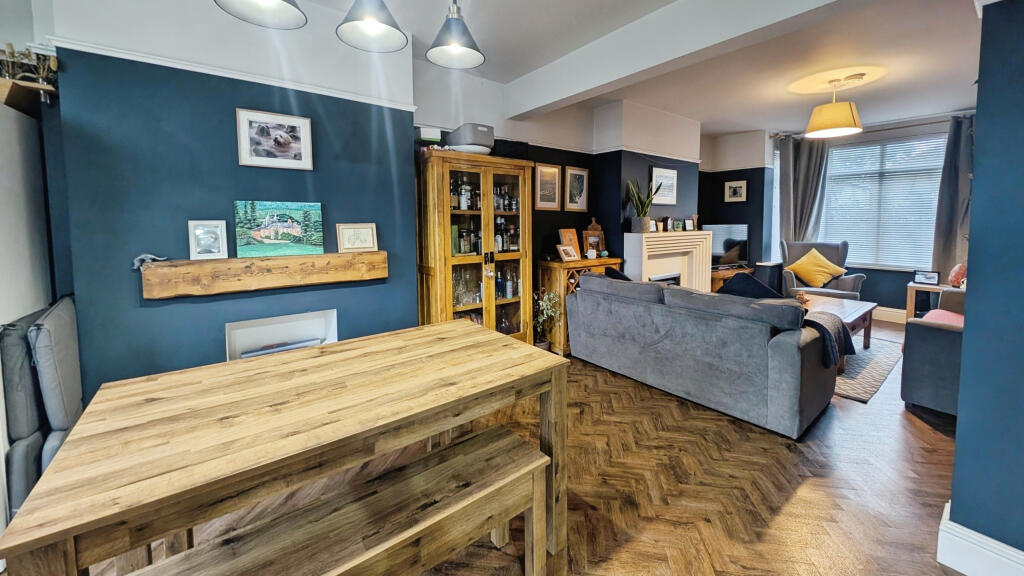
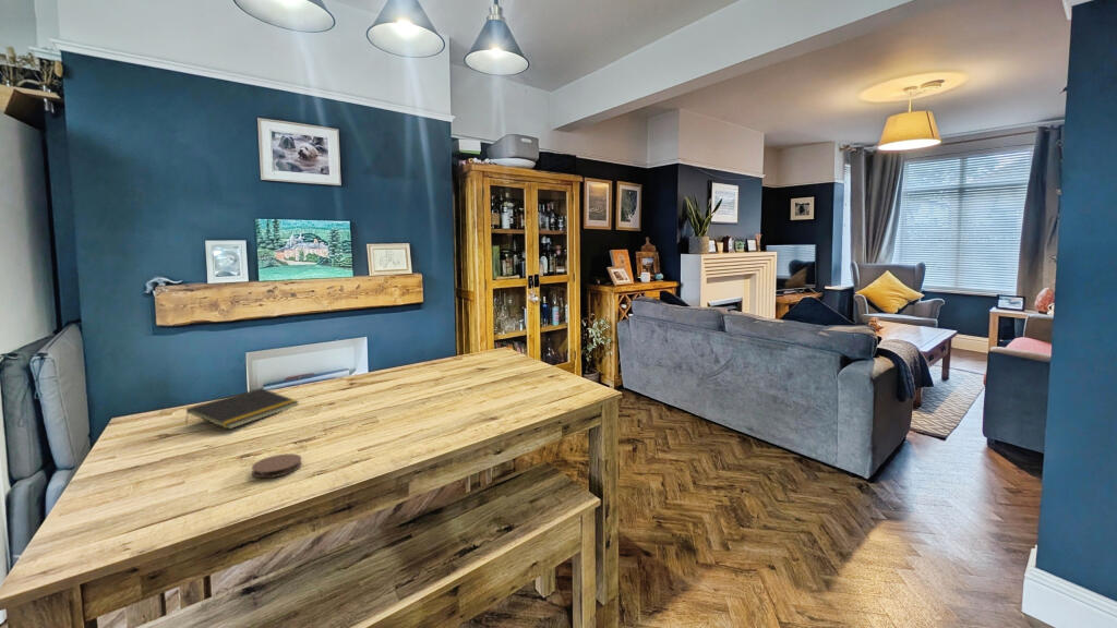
+ notepad [184,387,301,431]
+ coaster [251,452,303,479]
